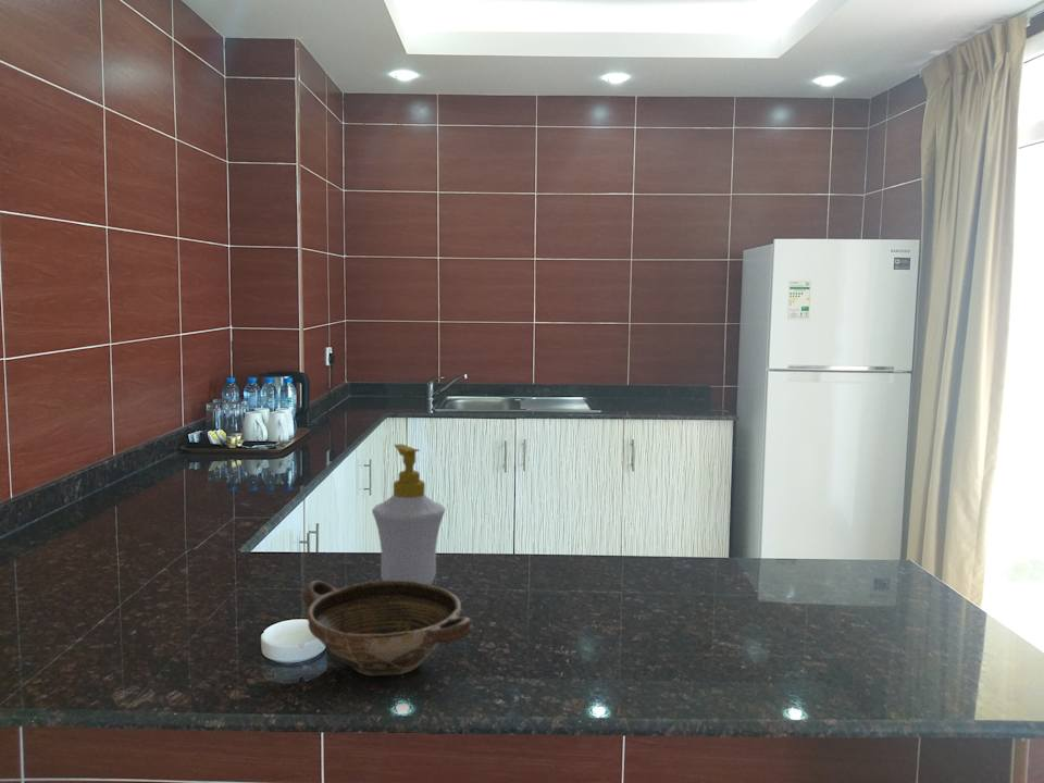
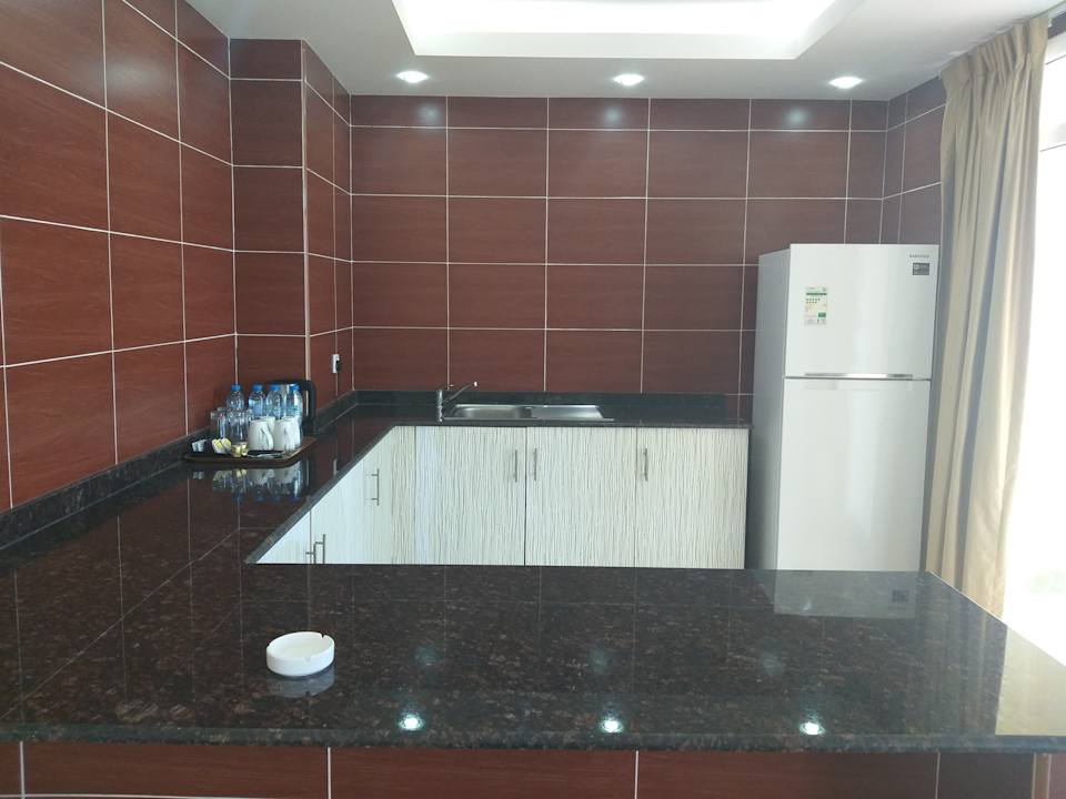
- soap bottle [371,443,446,585]
- bowl [301,580,474,676]
